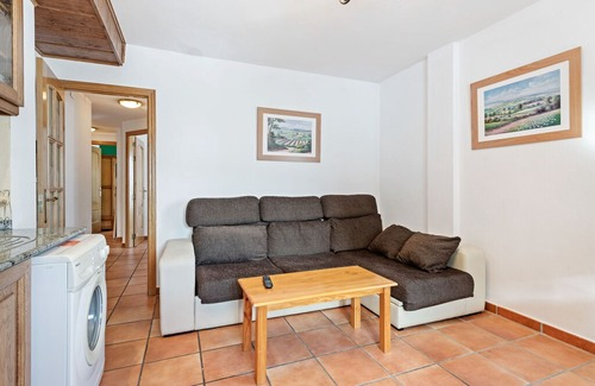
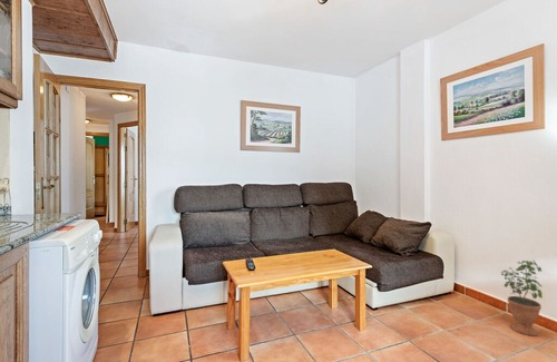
+ potted plant [499,260,544,336]
